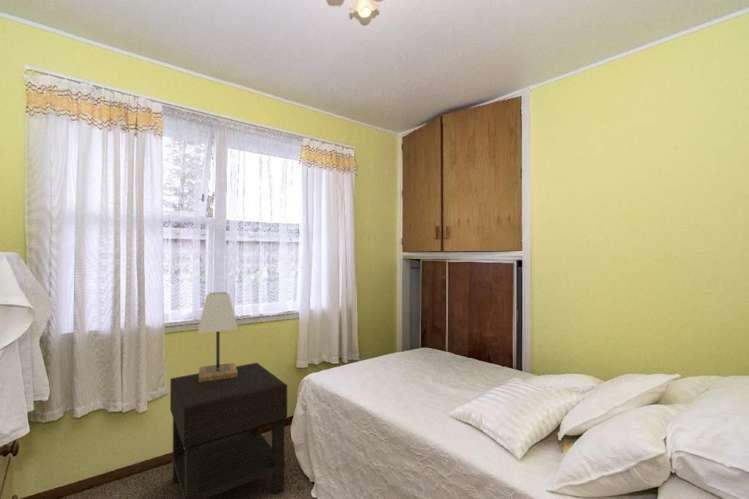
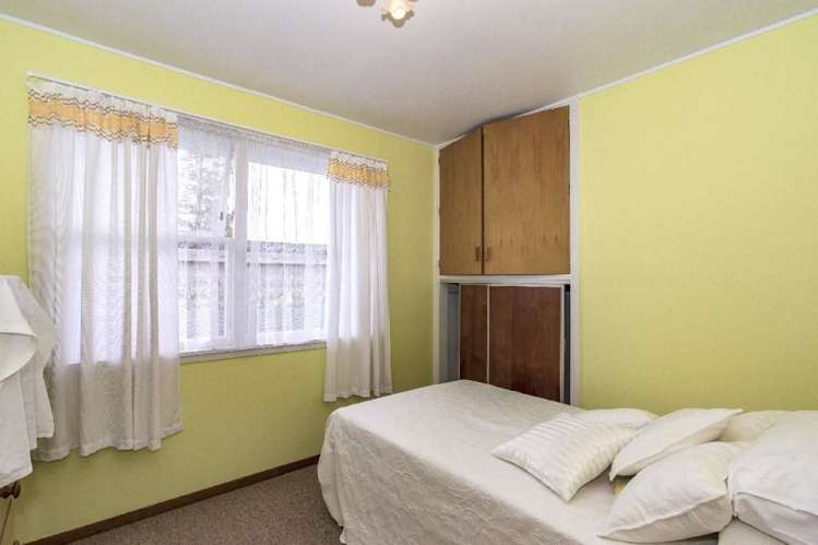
- nightstand [169,362,288,499]
- lamp [197,291,239,382]
